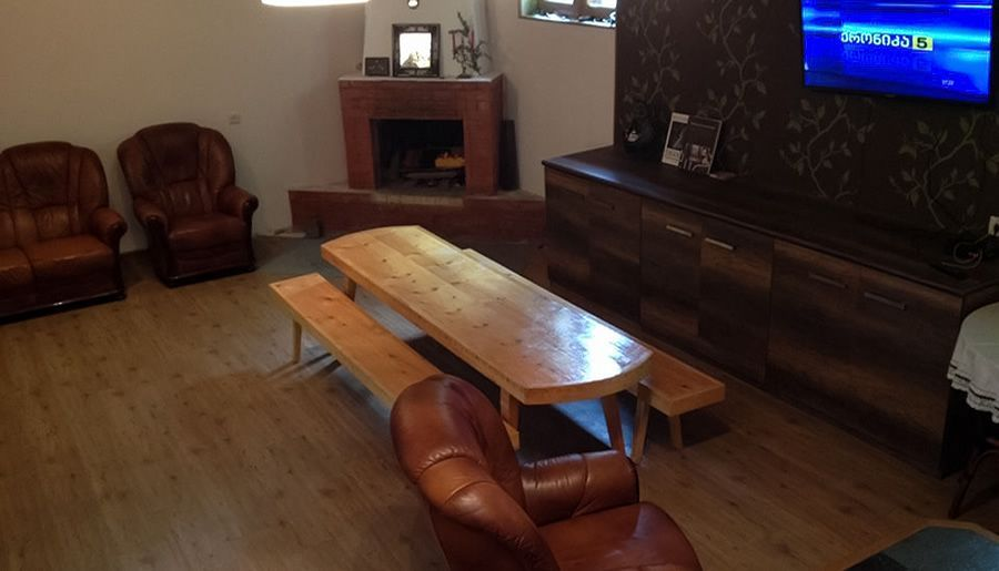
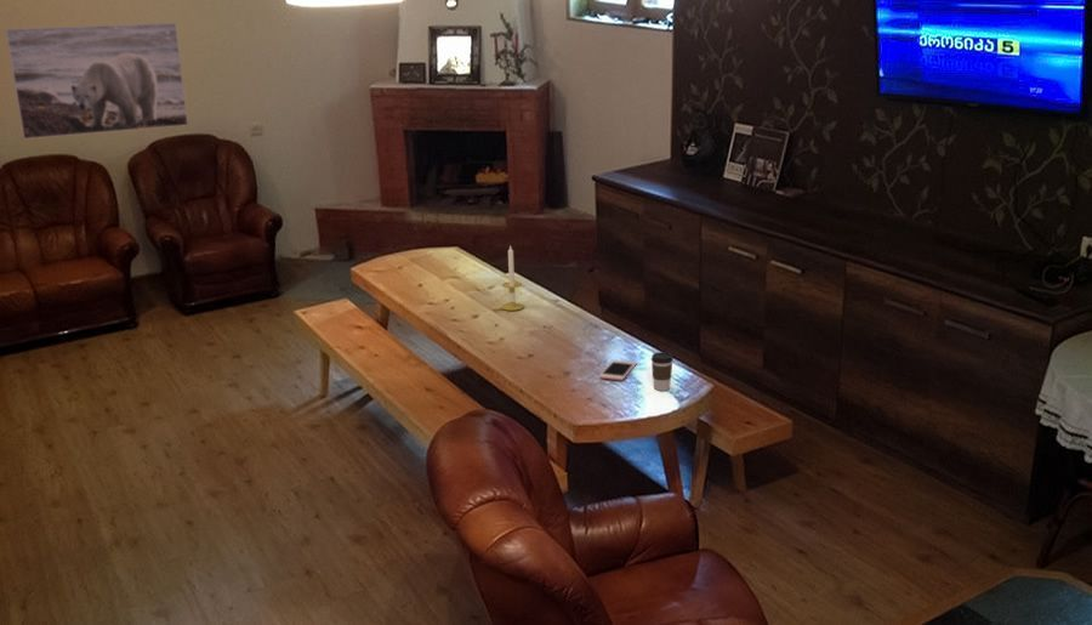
+ cell phone [598,359,637,381]
+ candle [500,245,525,312]
+ coffee cup [650,351,675,392]
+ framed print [4,22,189,140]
